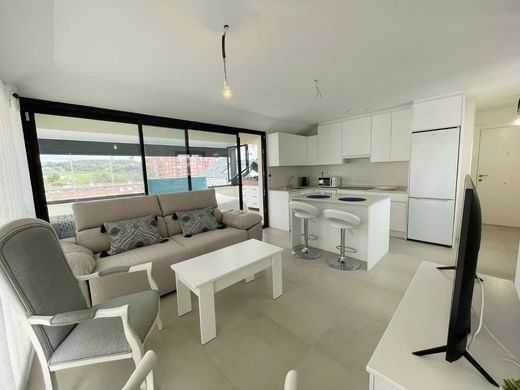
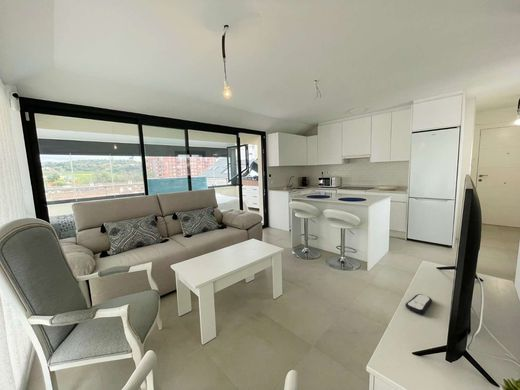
+ remote control [404,293,433,315]
